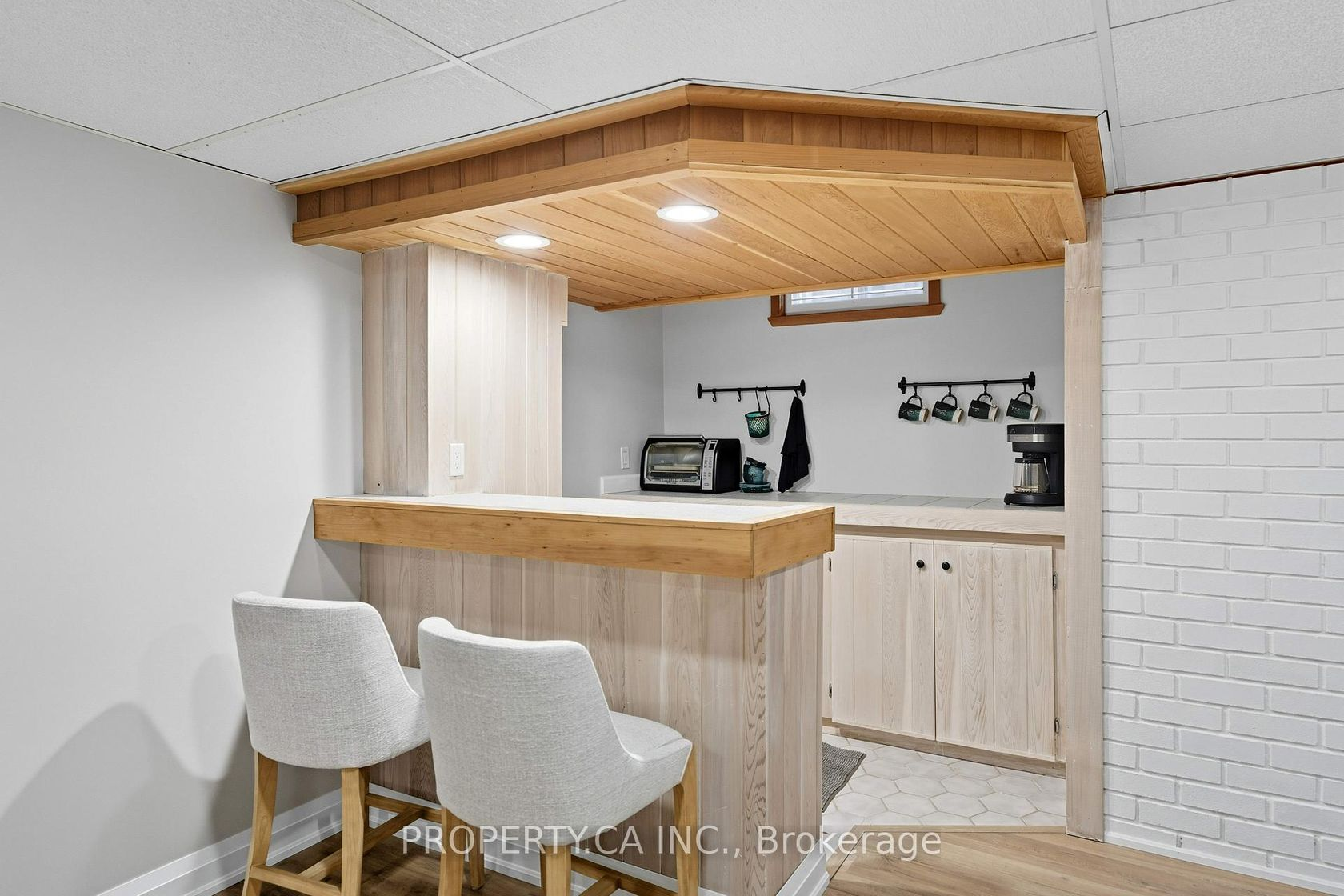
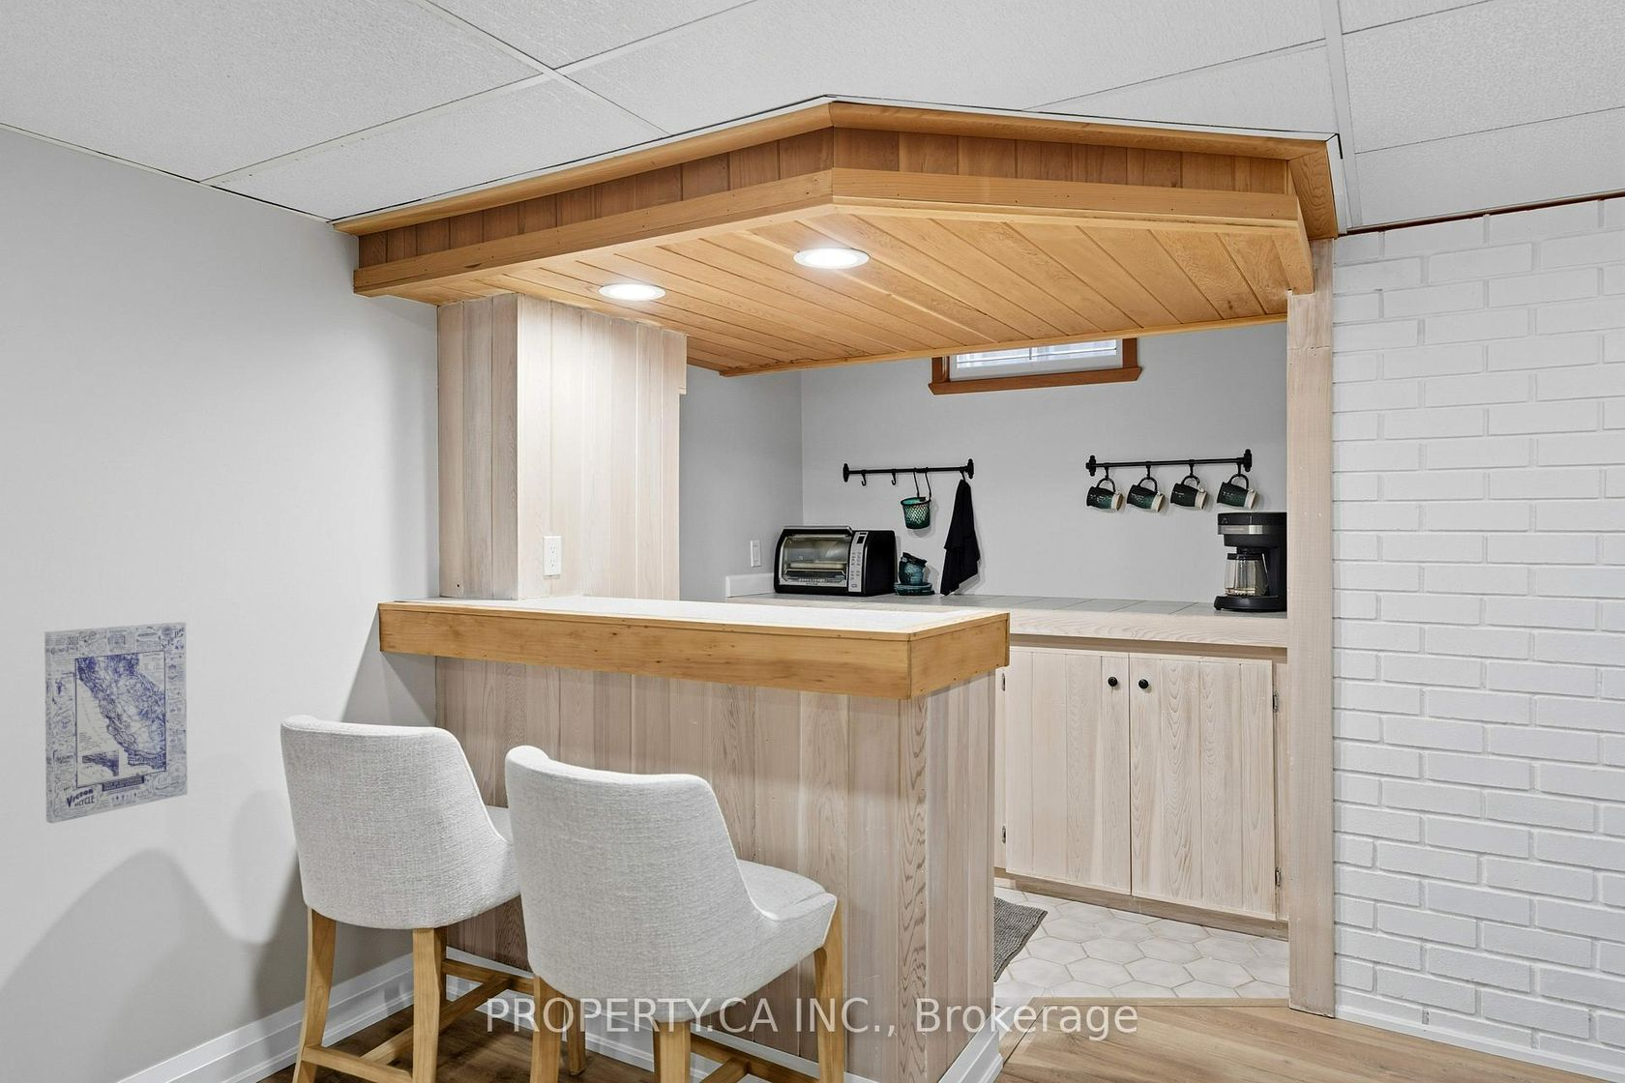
+ wall art [44,621,189,824]
